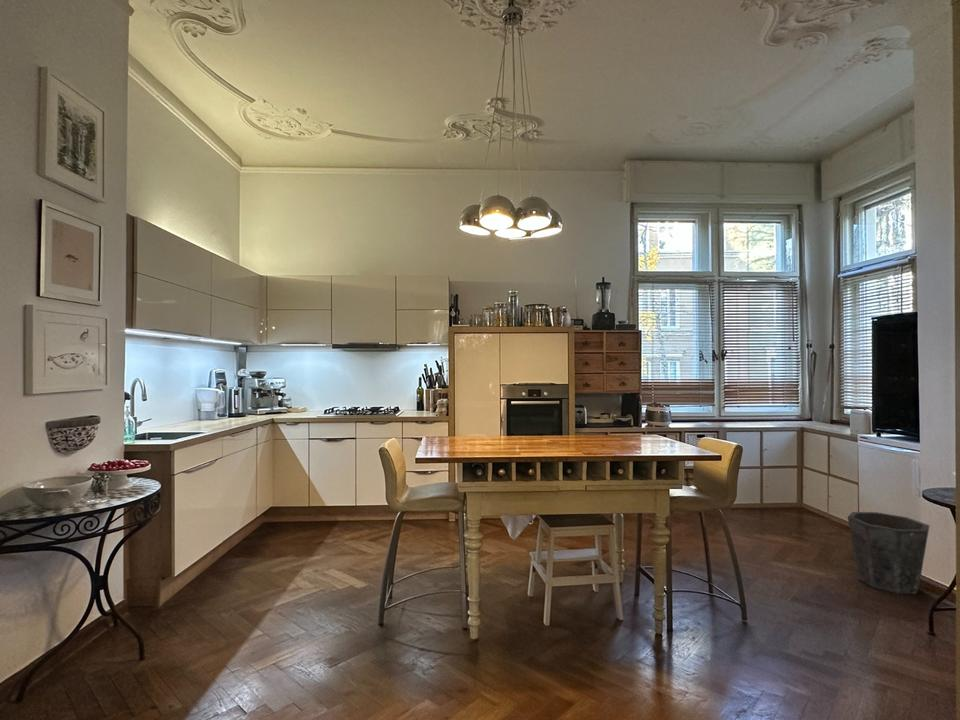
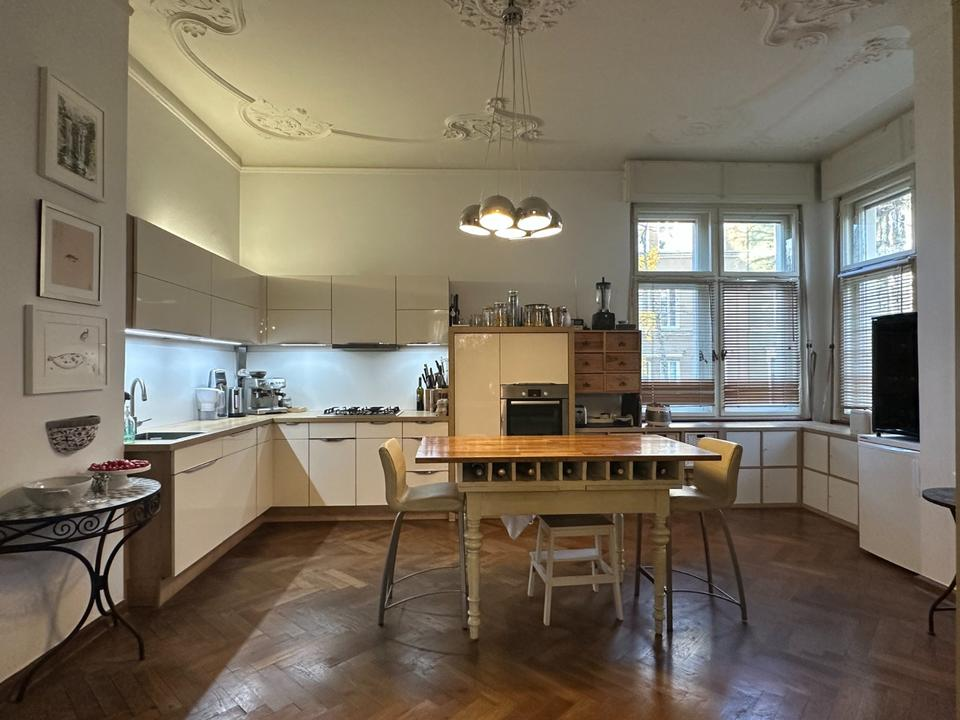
- waste bin [847,511,931,595]
